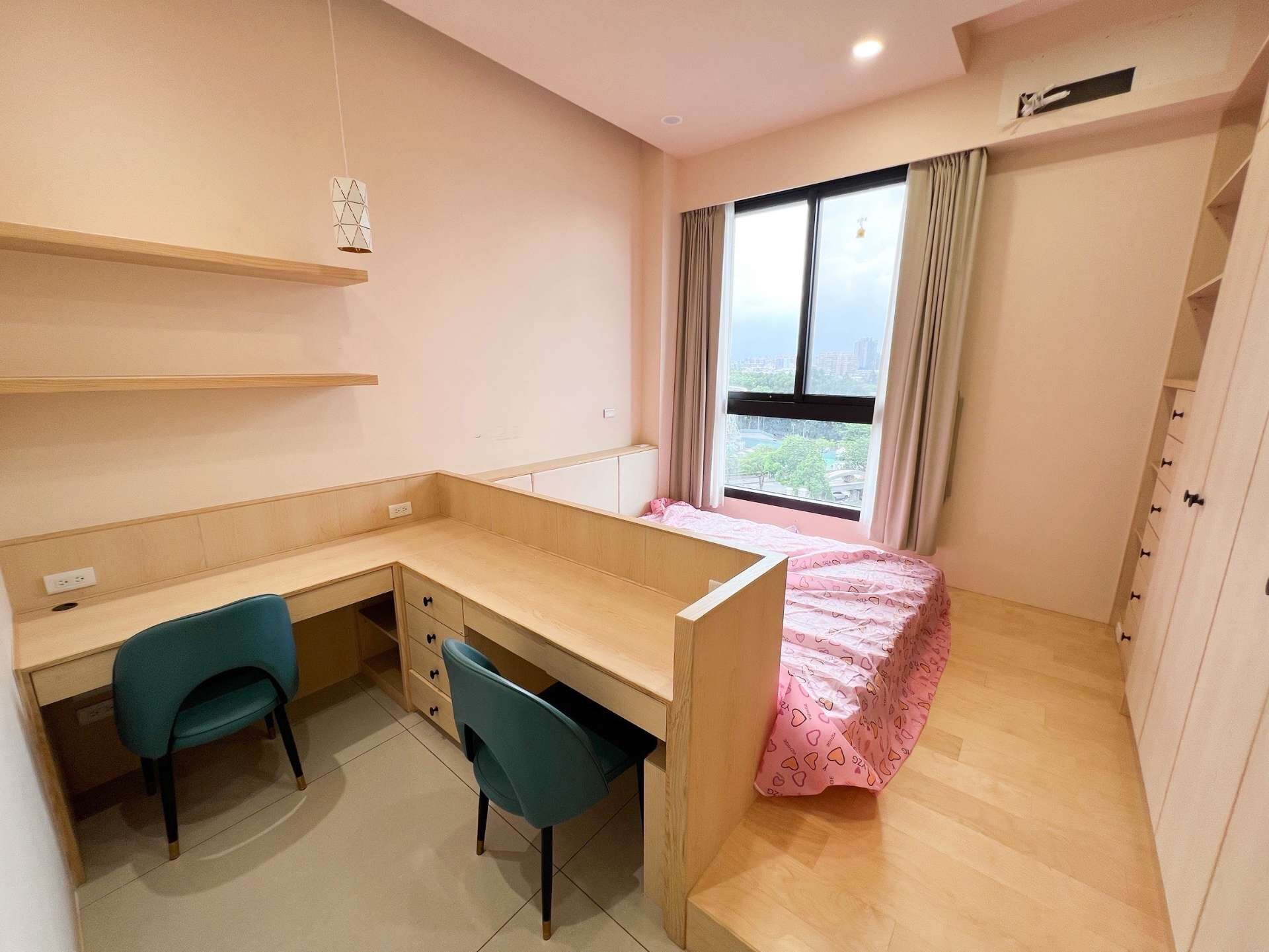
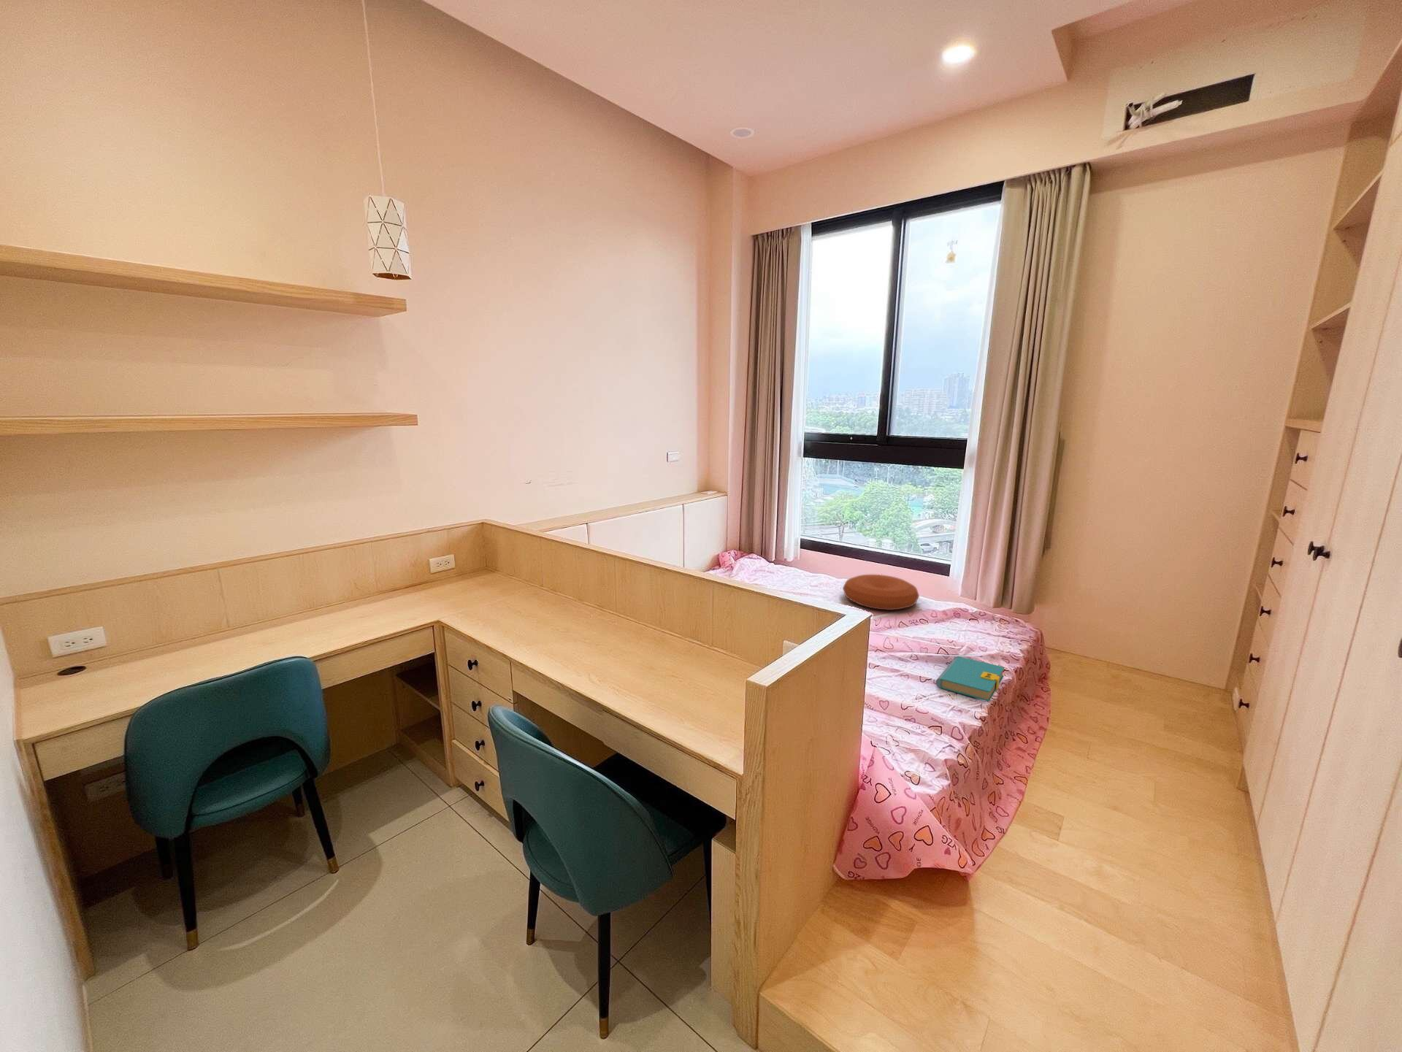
+ cushion [842,574,920,611]
+ book [935,655,1005,703]
